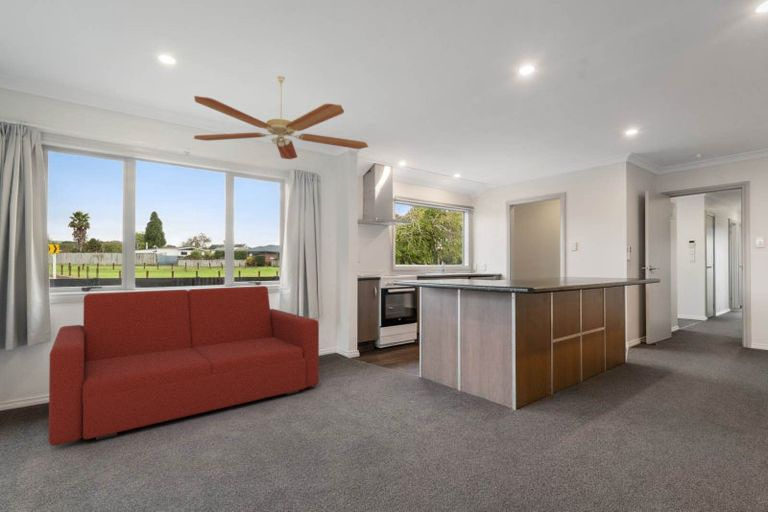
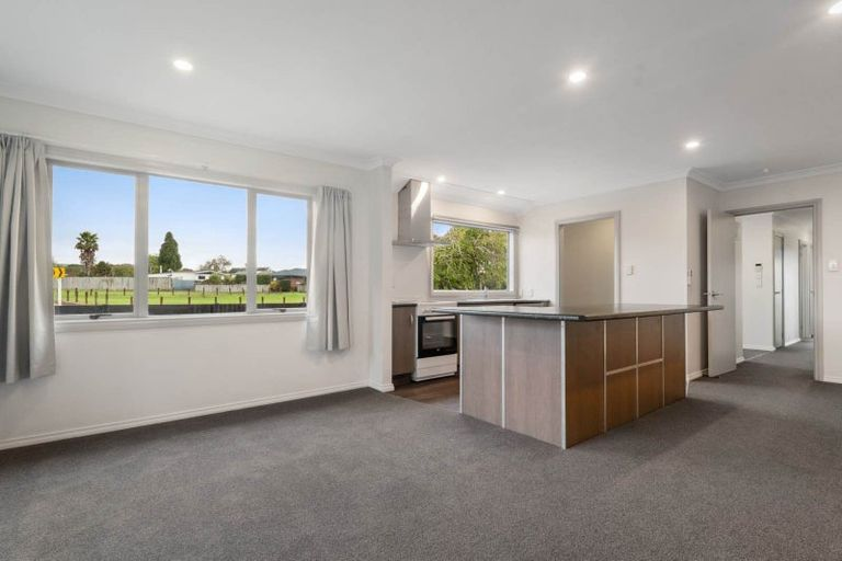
- sofa [48,285,320,446]
- ceiling fan [193,75,370,160]
